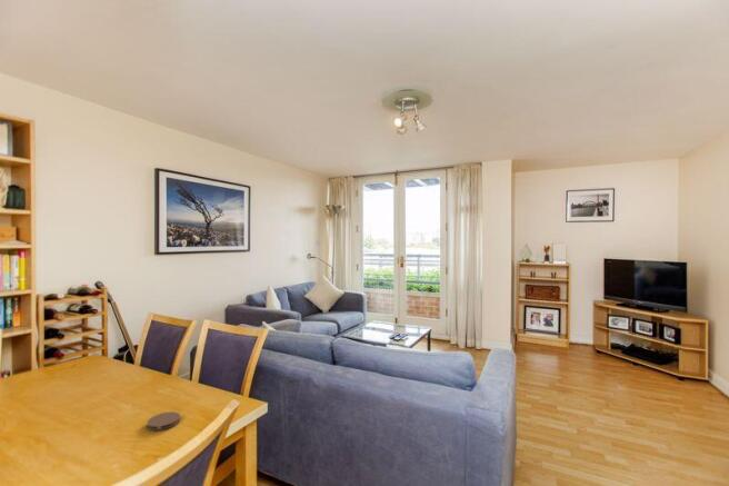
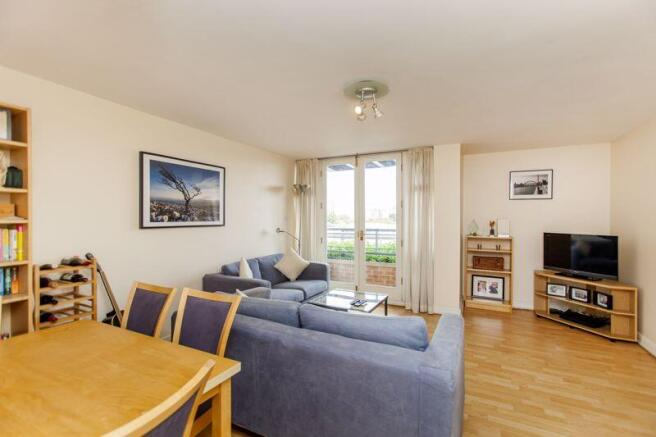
- coaster [146,410,181,432]
